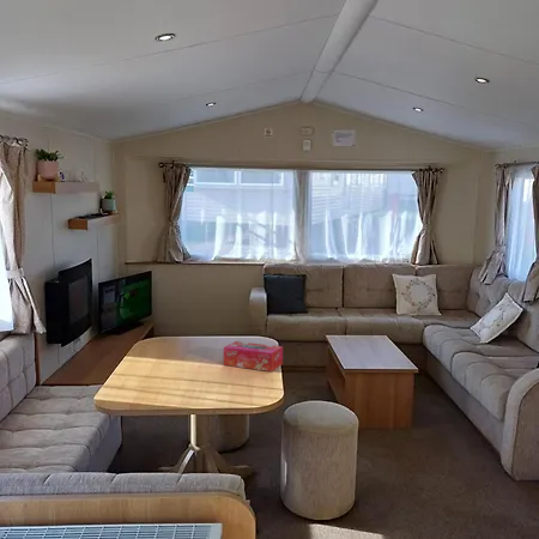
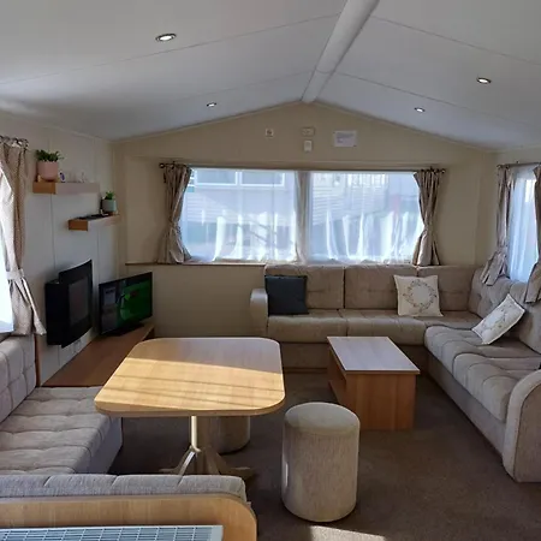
- tissue box [223,340,284,373]
